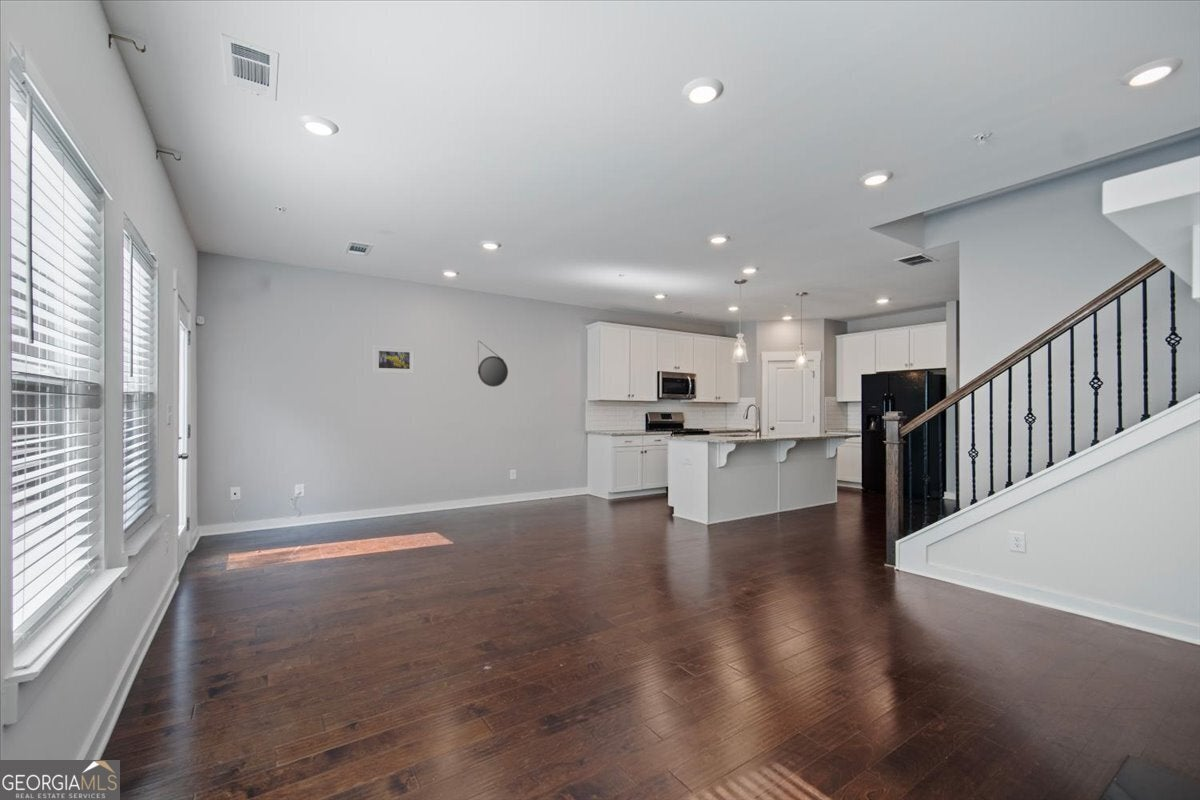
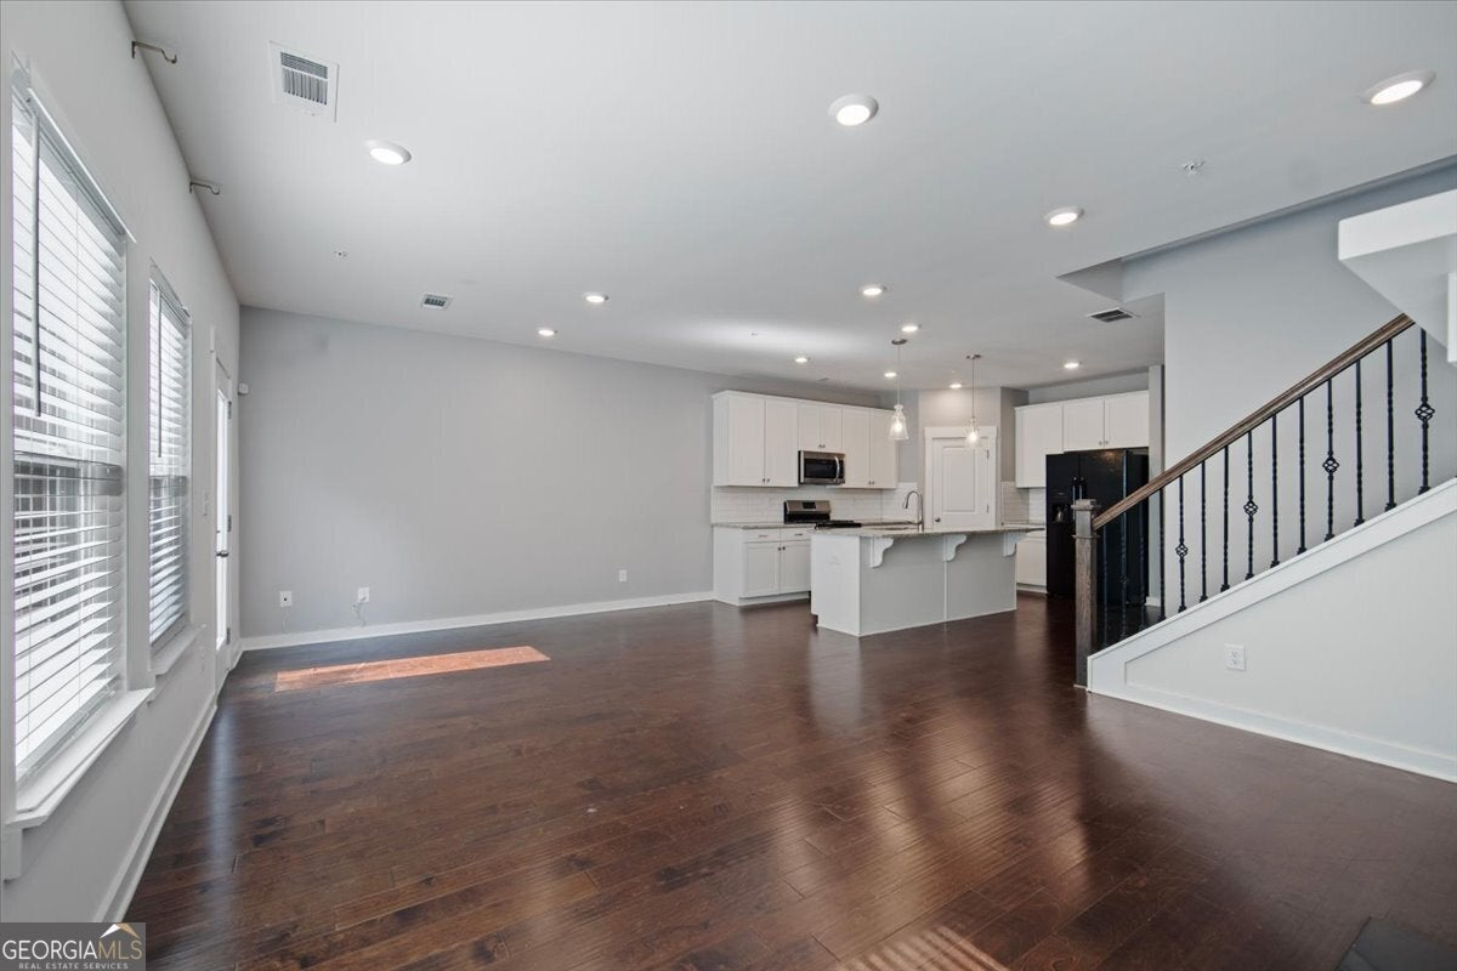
- home mirror [477,340,509,388]
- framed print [372,345,416,375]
